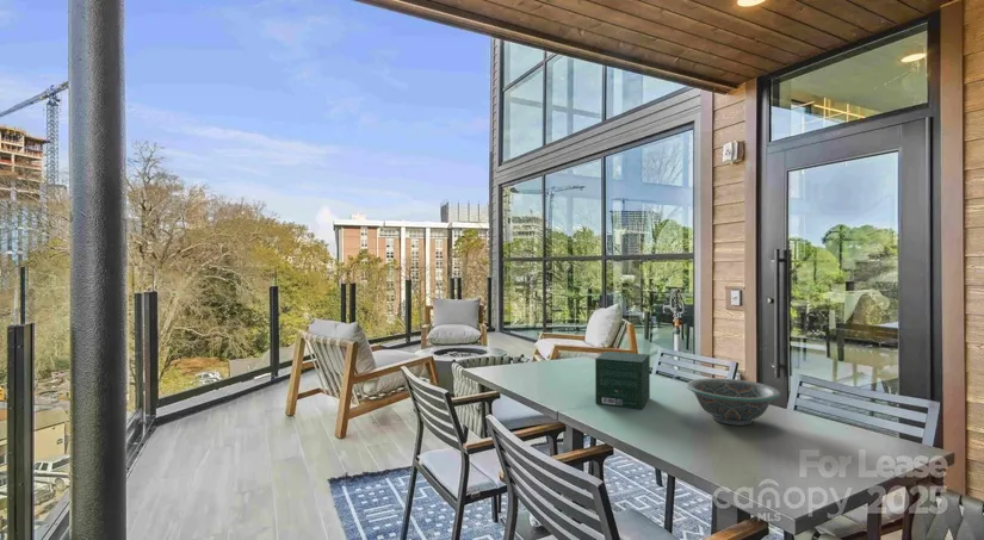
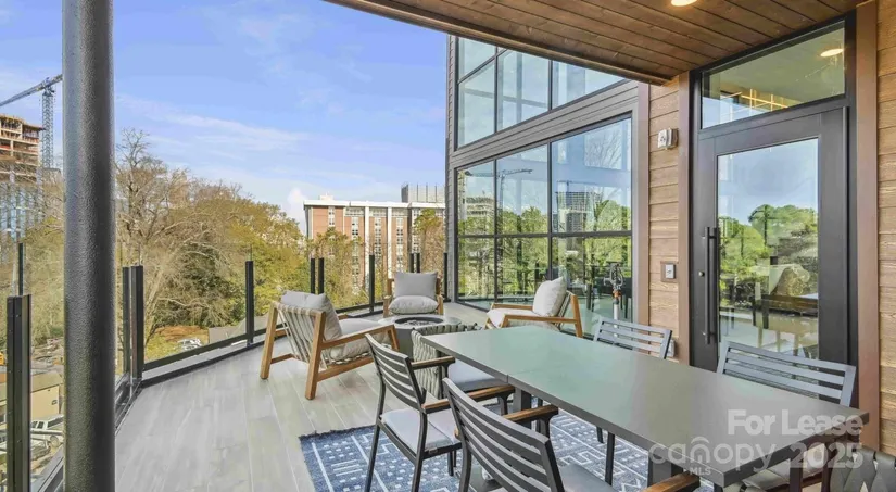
- decorative bowl [685,377,781,427]
- gift box [594,350,651,410]
